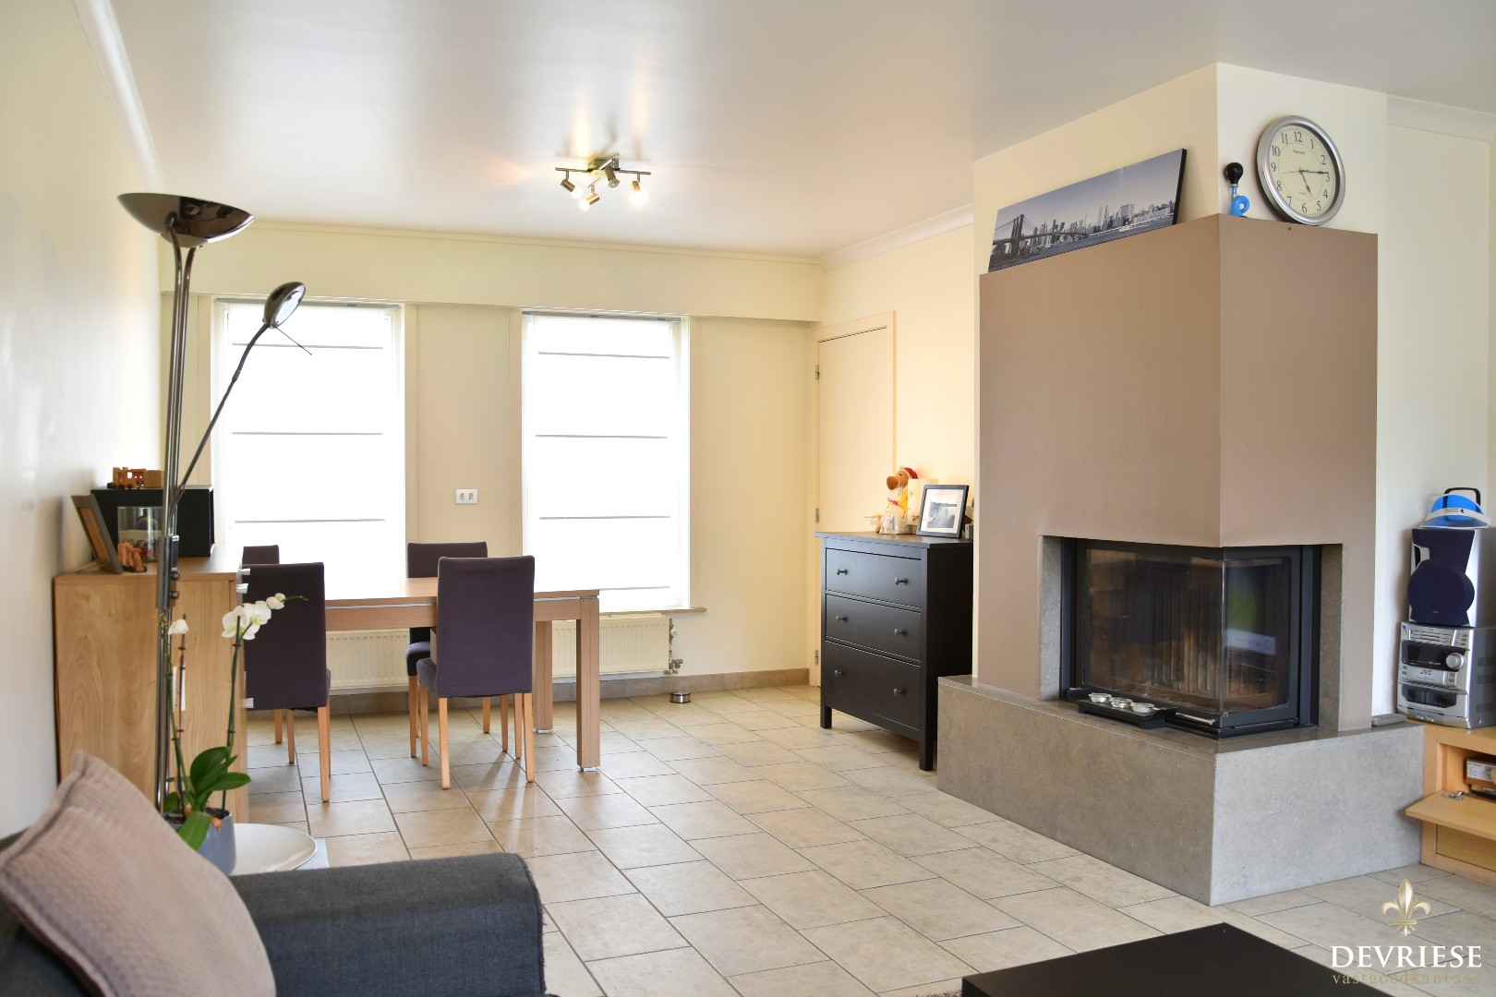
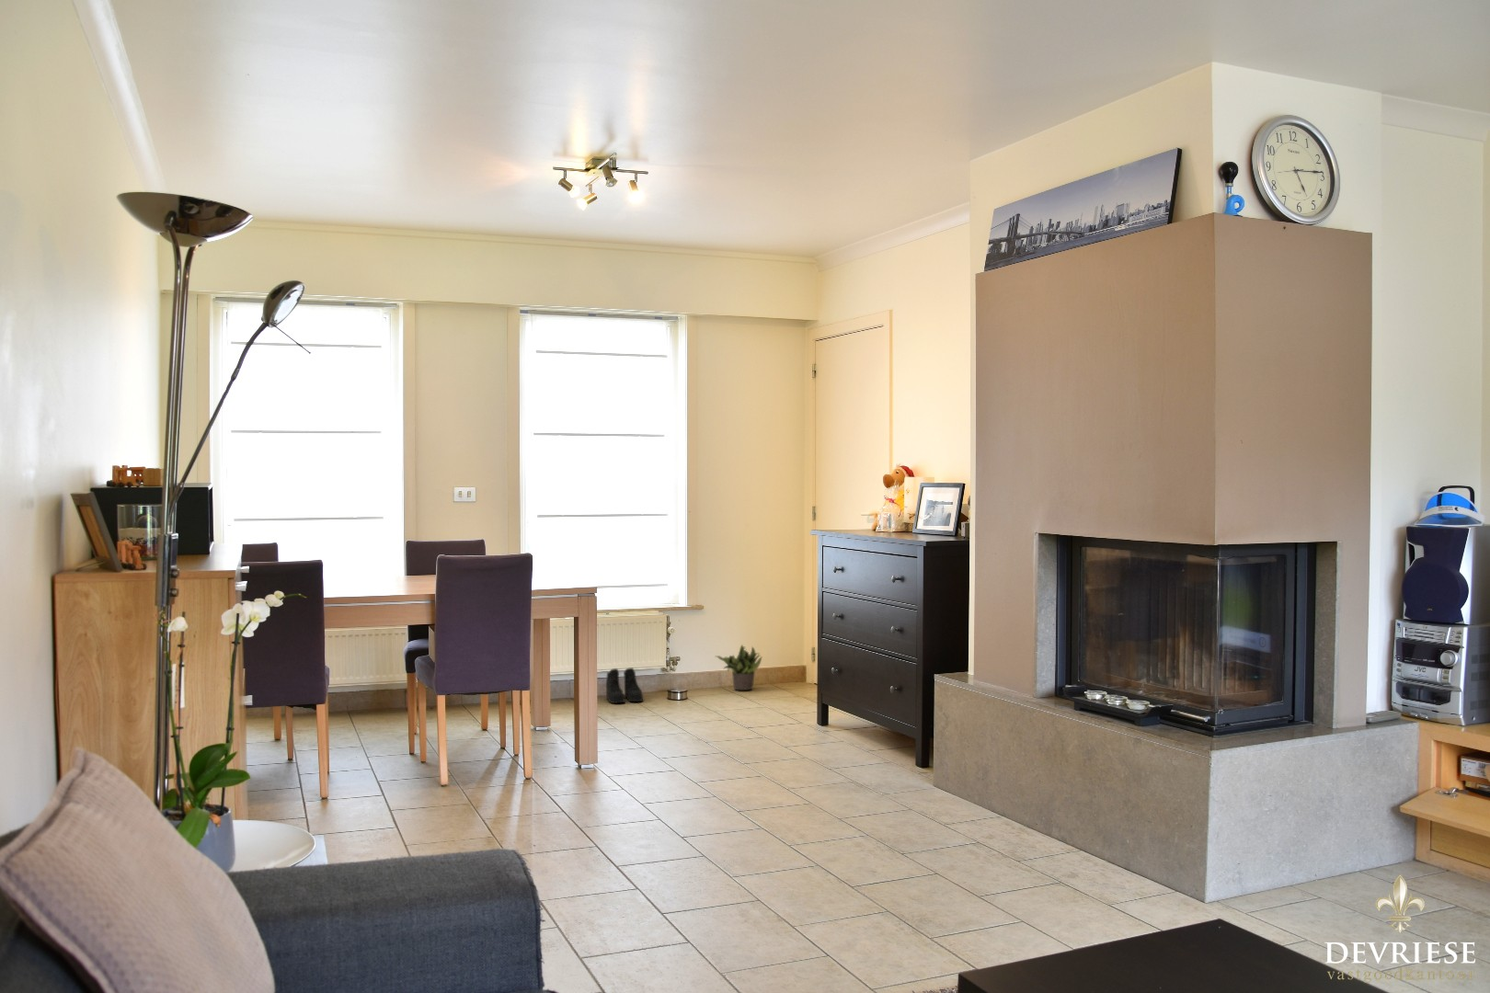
+ potted plant [715,644,764,690]
+ boots [605,666,644,704]
